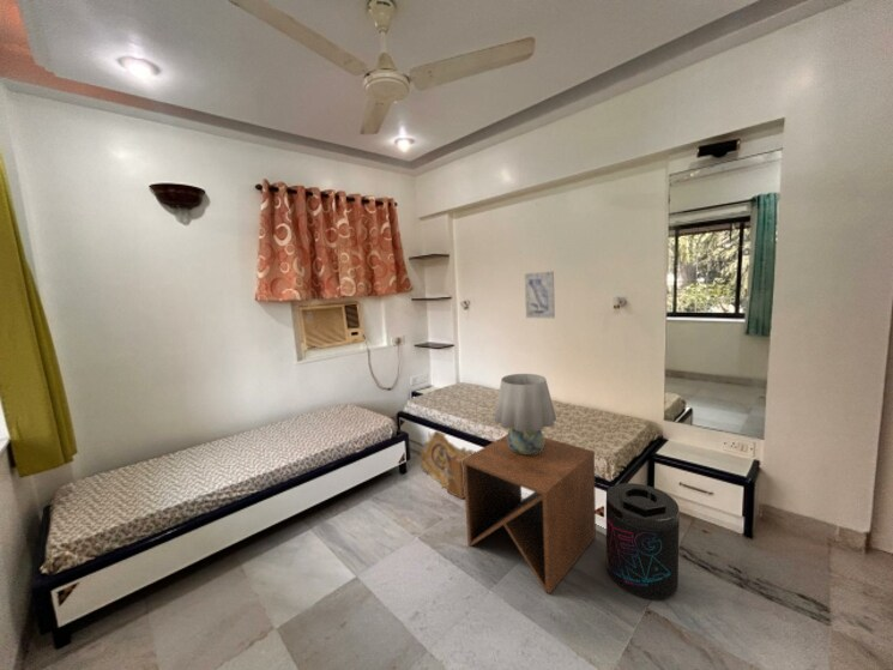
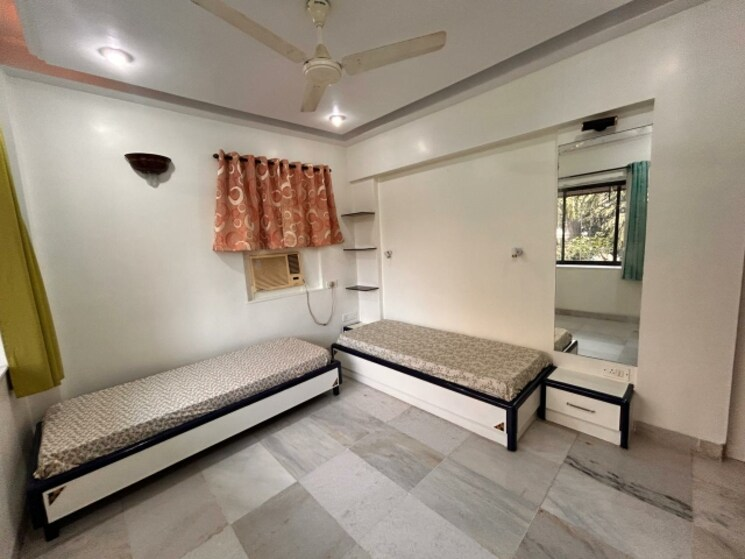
- table lamp [493,373,557,454]
- cardboard box [418,429,476,500]
- side table [463,433,597,596]
- wall art [524,270,556,319]
- supplement container [605,482,681,600]
